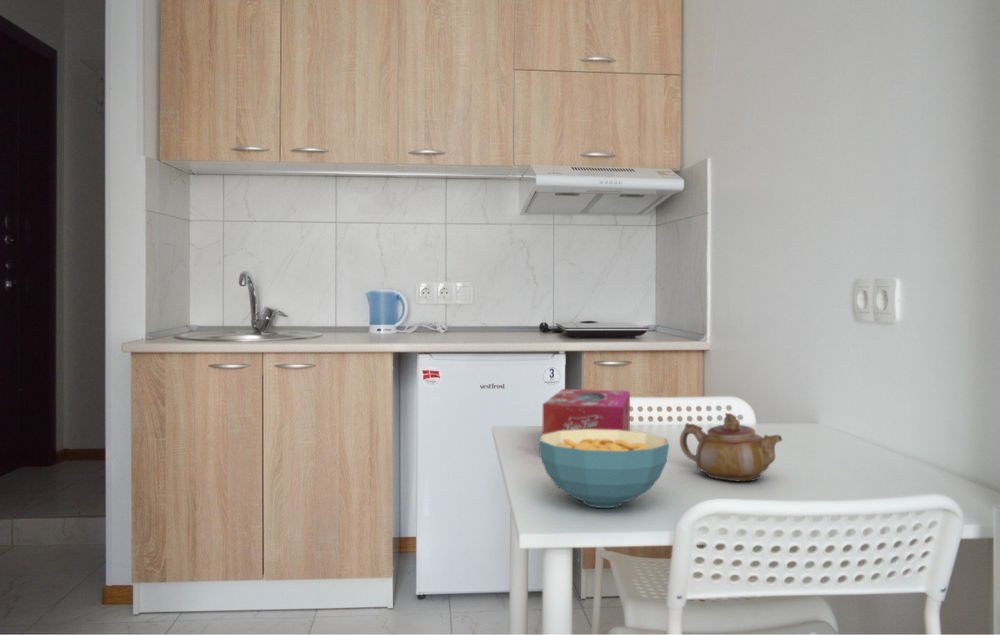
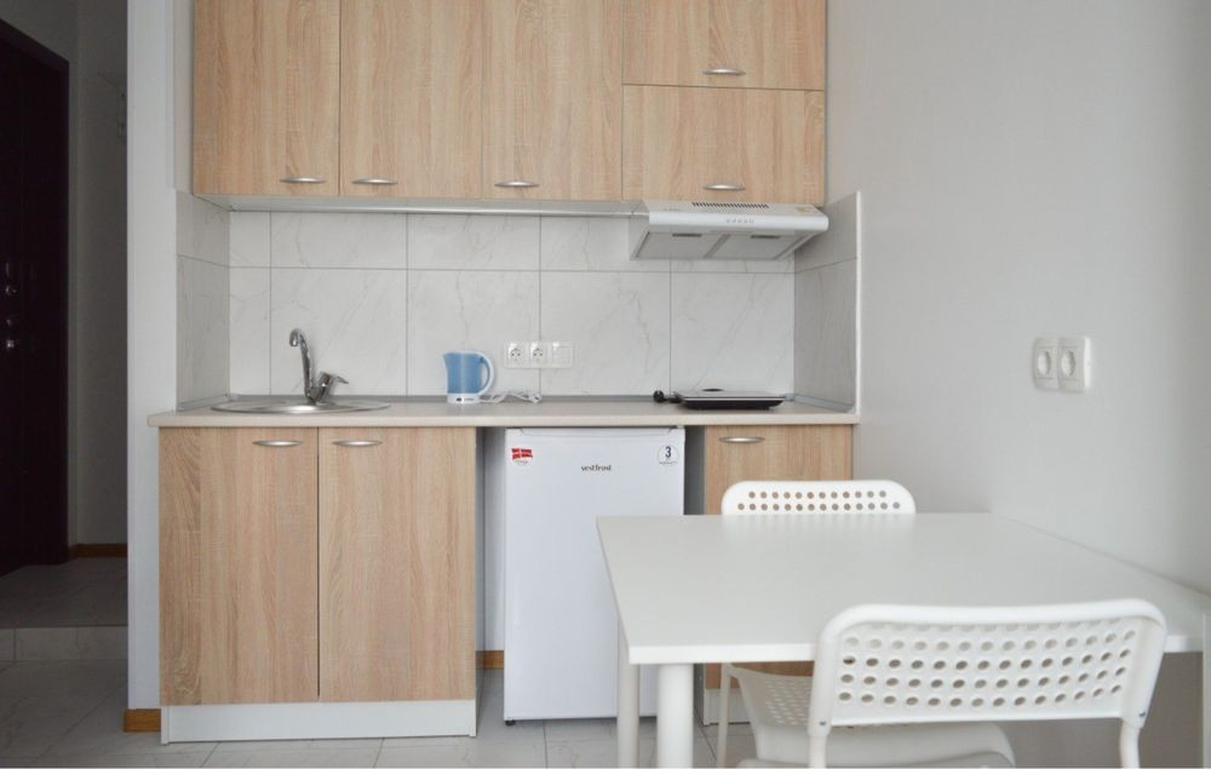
- teapot [679,412,783,482]
- cereal bowl [537,429,670,509]
- tissue box [541,388,631,435]
